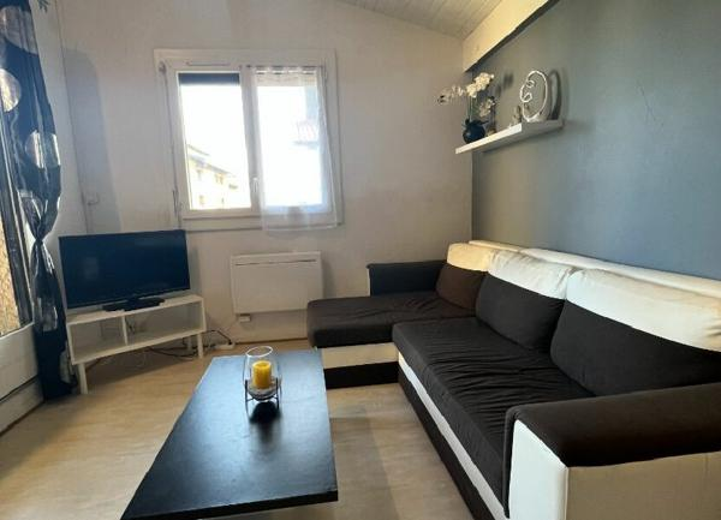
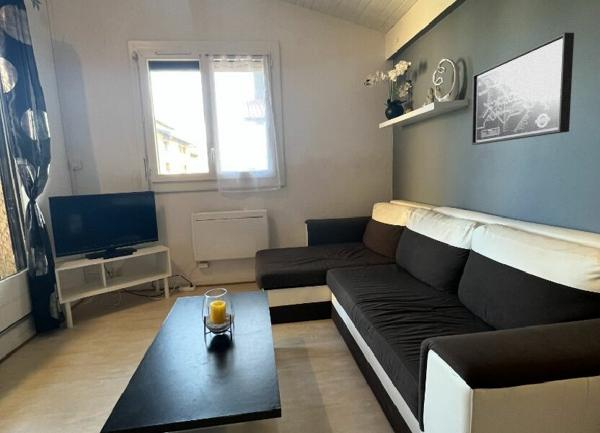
+ wall art [471,32,575,146]
